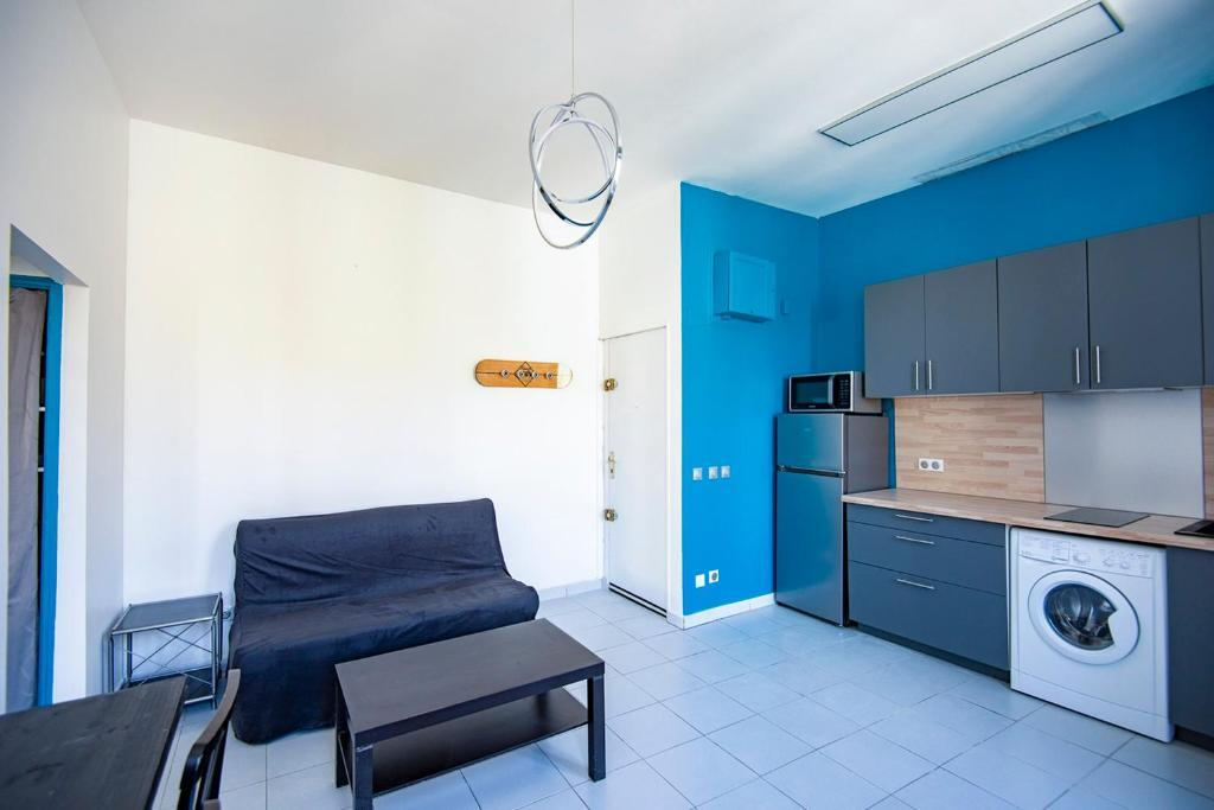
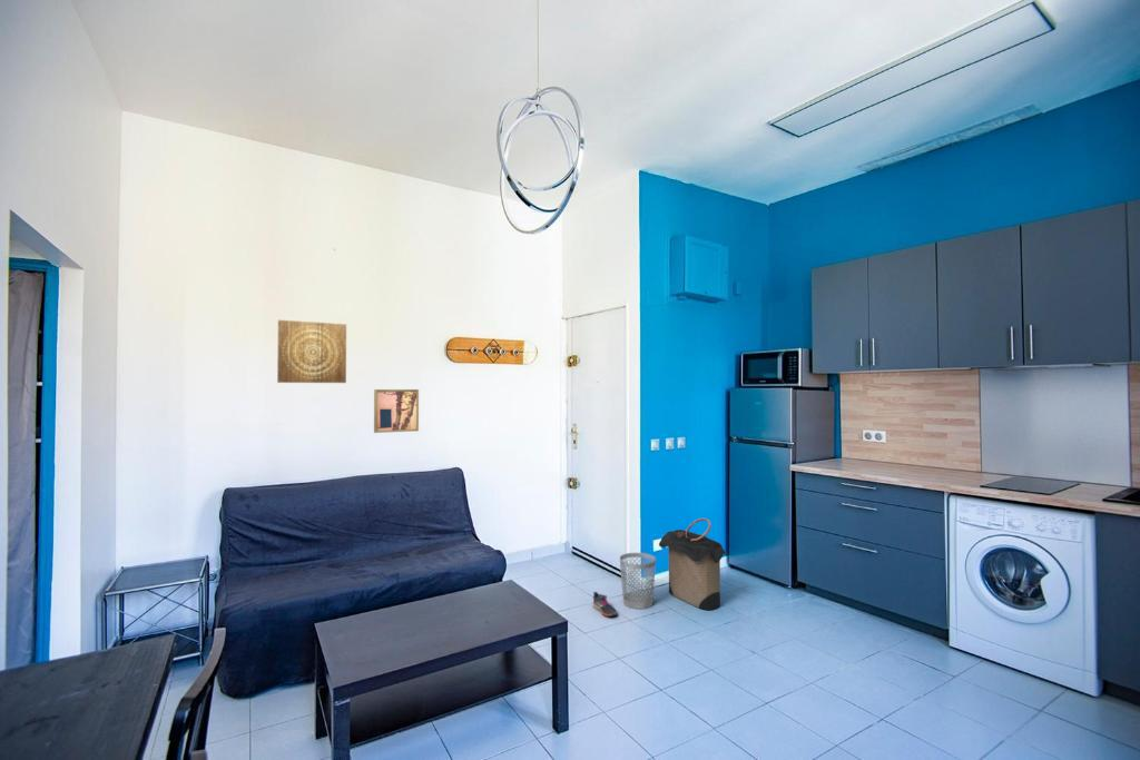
+ wastebasket [619,552,657,610]
+ shoe [592,591,619,618]
+ wall art [373,388,420,434]
+ laundry hamper [658,517,728,611]
+ wall art [276,319,347,384]
